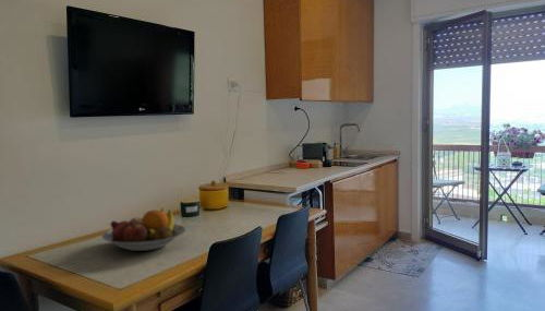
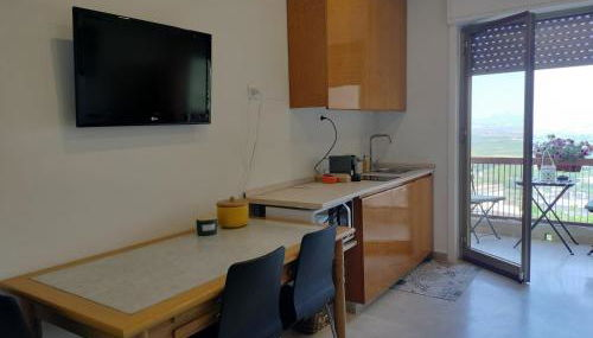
- fruit bowl [101,207,186,252]
